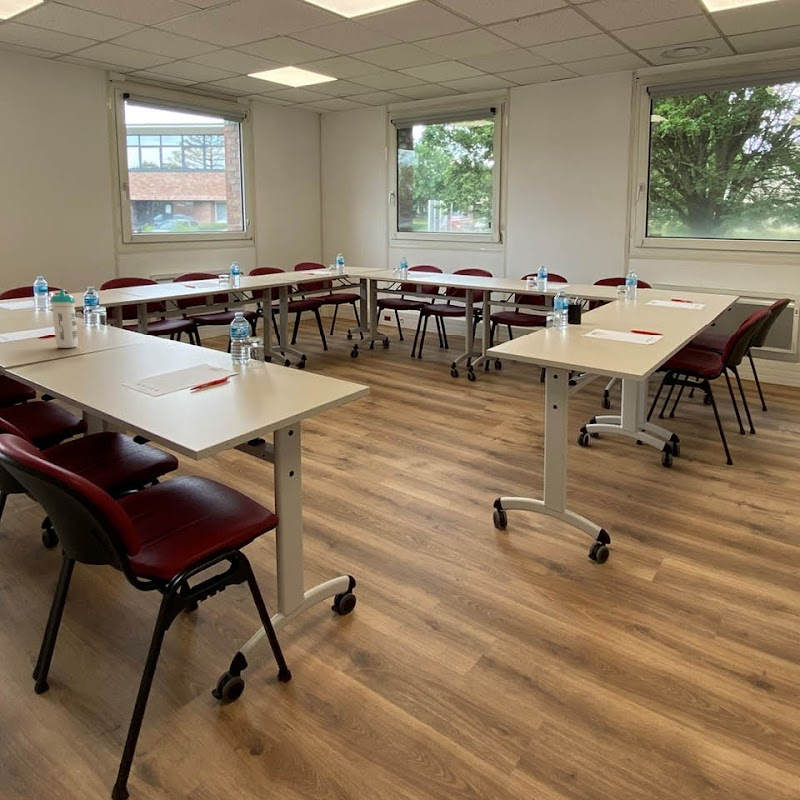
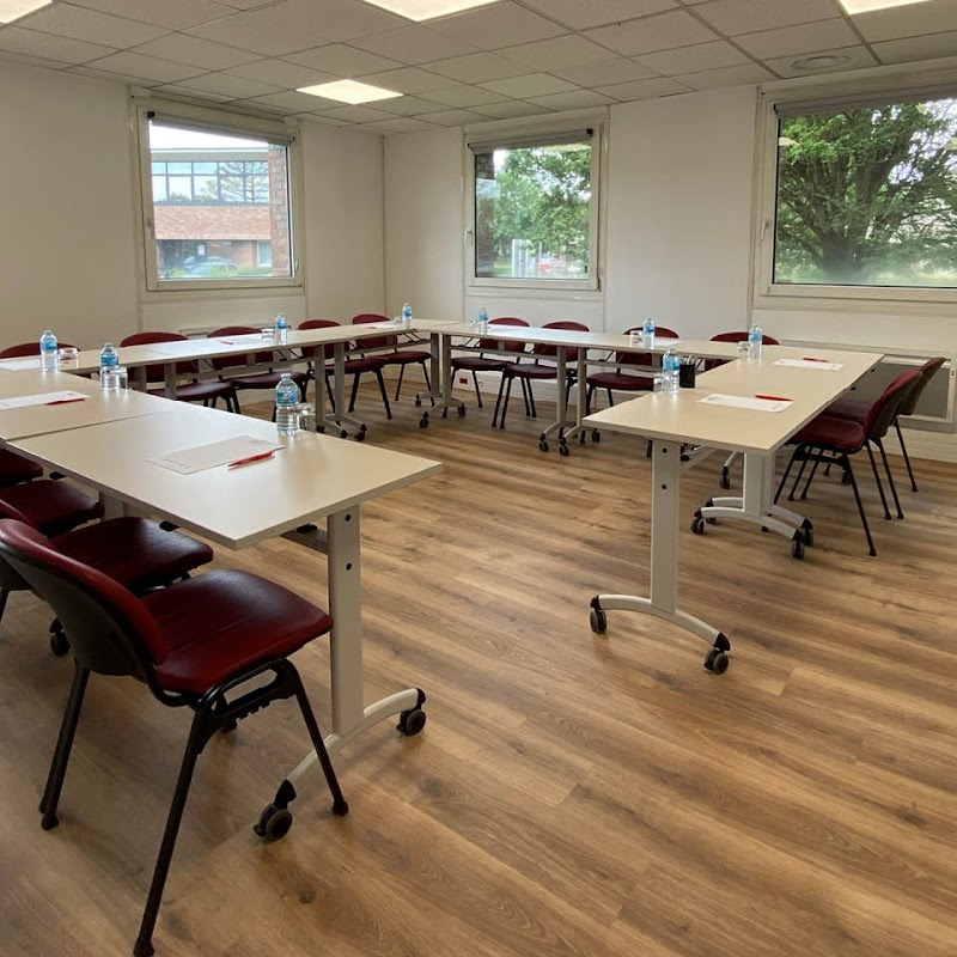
- water bottle [50,289,79,349]
